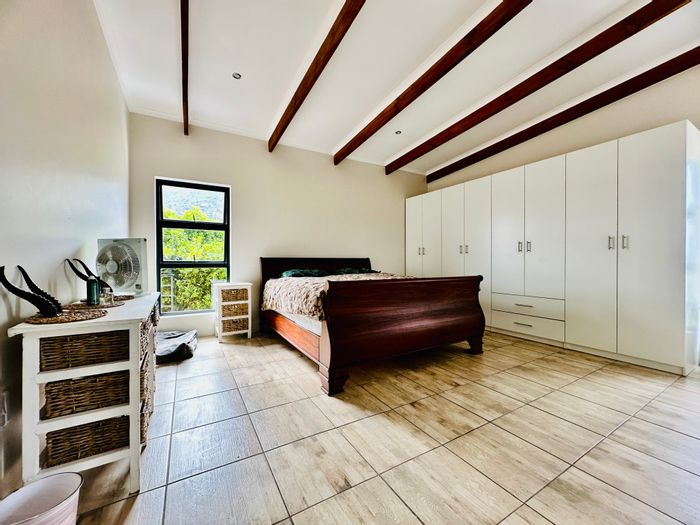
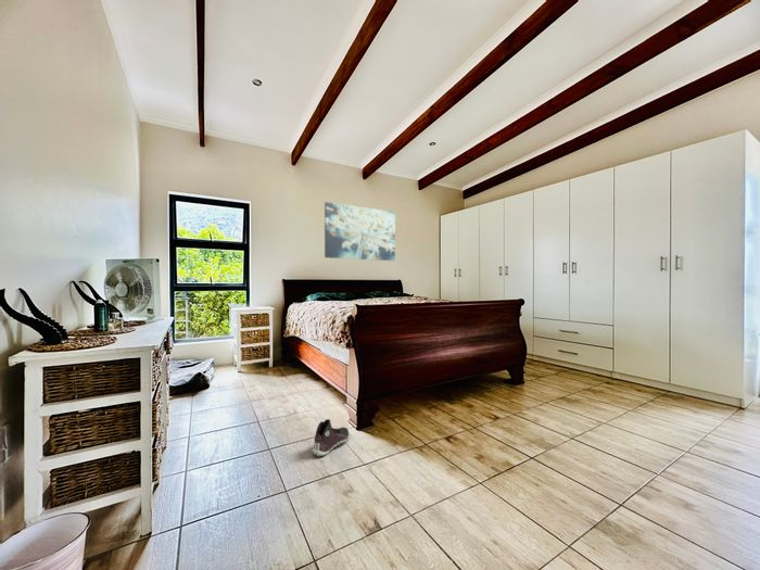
+ wall art [324,201,396,262]
+ sneaker [312,418,350,458]
